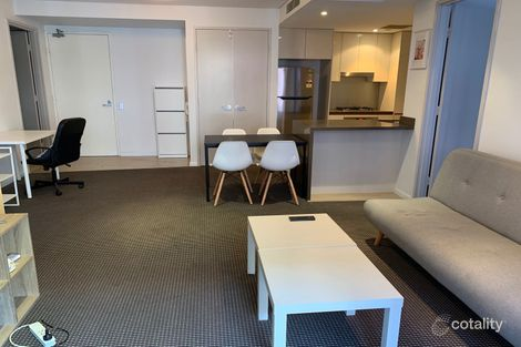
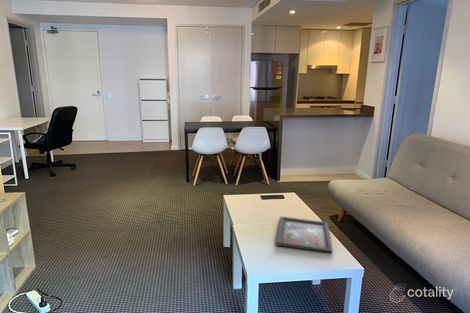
+ decorative tray [275,215,334,254]
